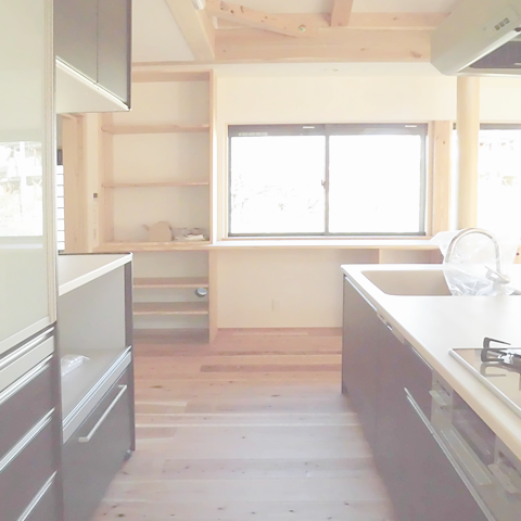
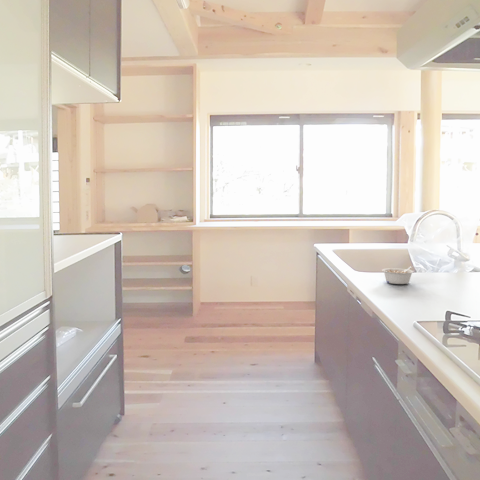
+ legume [381,265,415,285]
